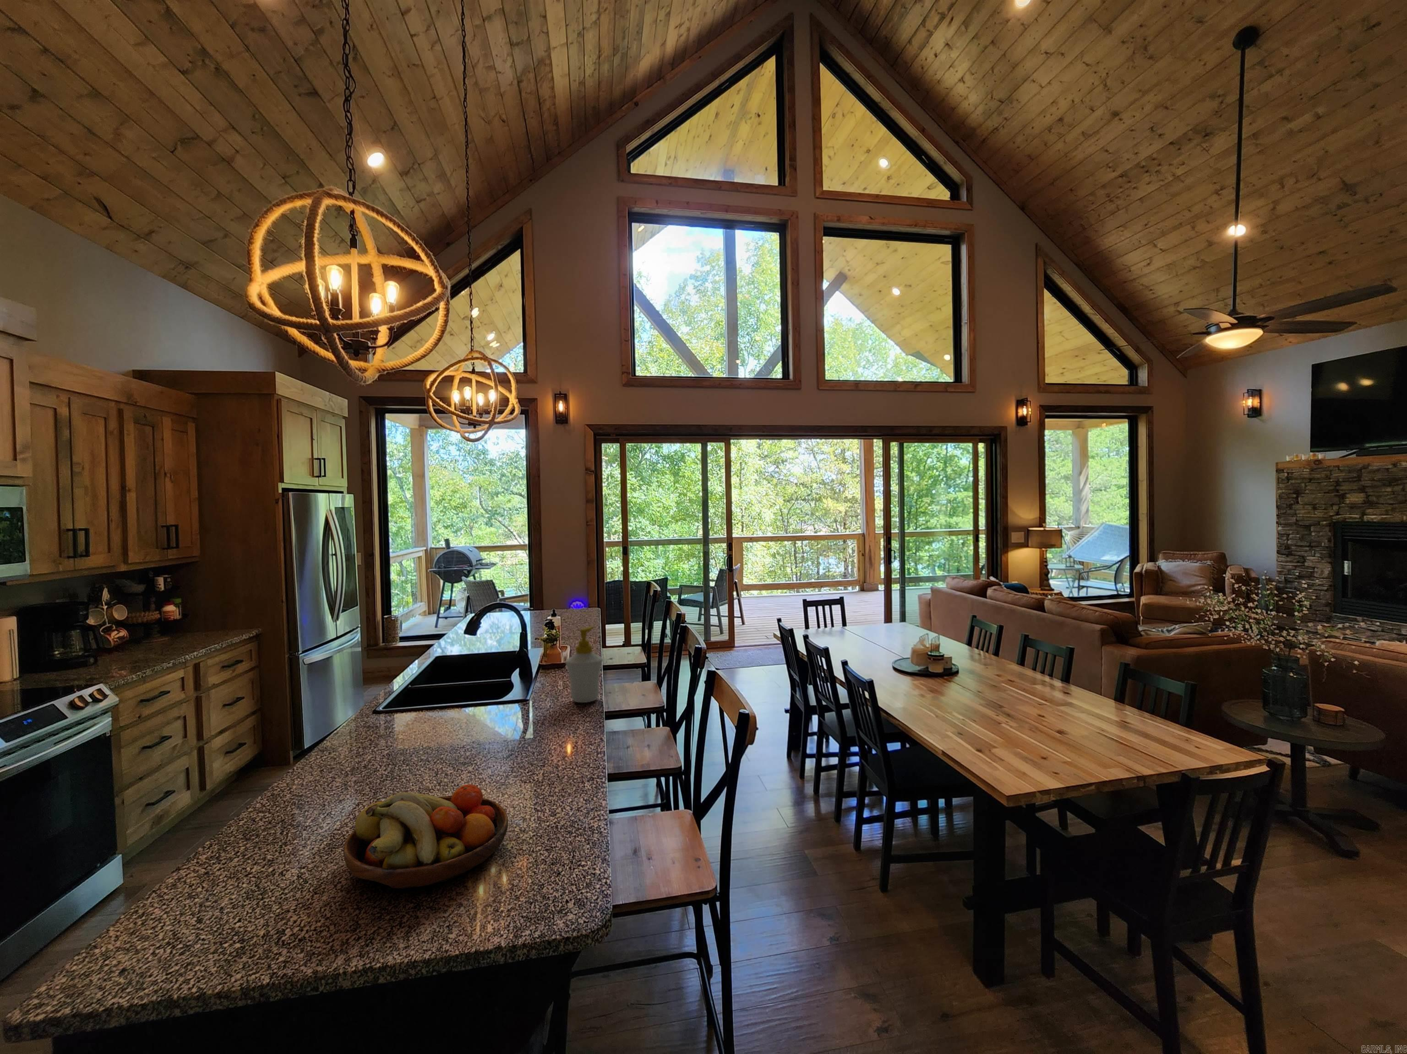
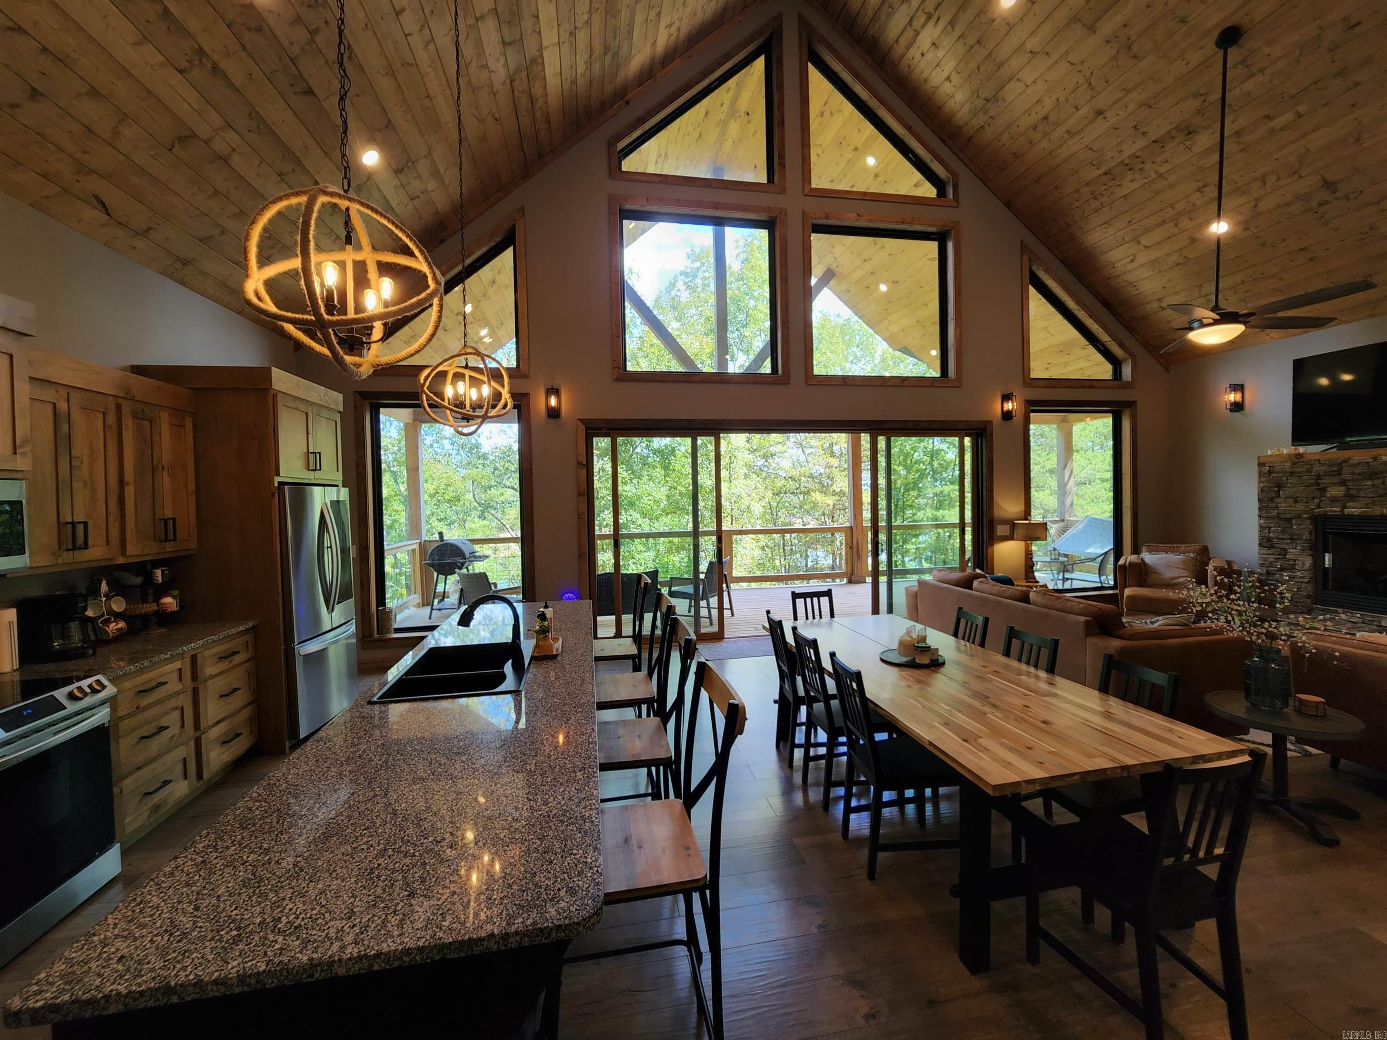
- soap bottle [565,626,604,703]
- fruit bowl [343,784,509,889]
